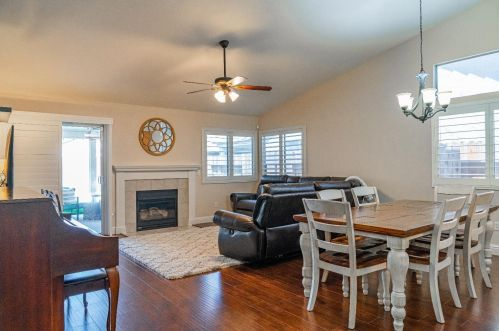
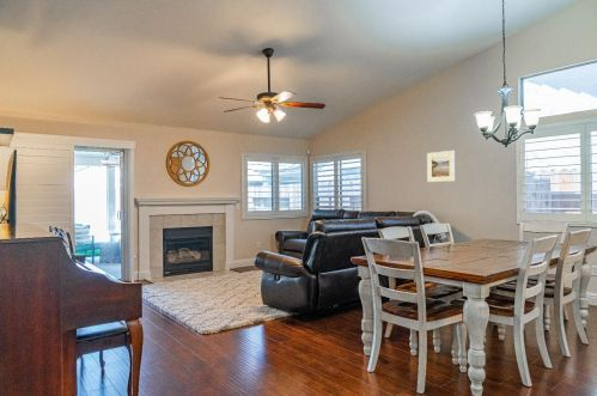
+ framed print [426,150,456,183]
